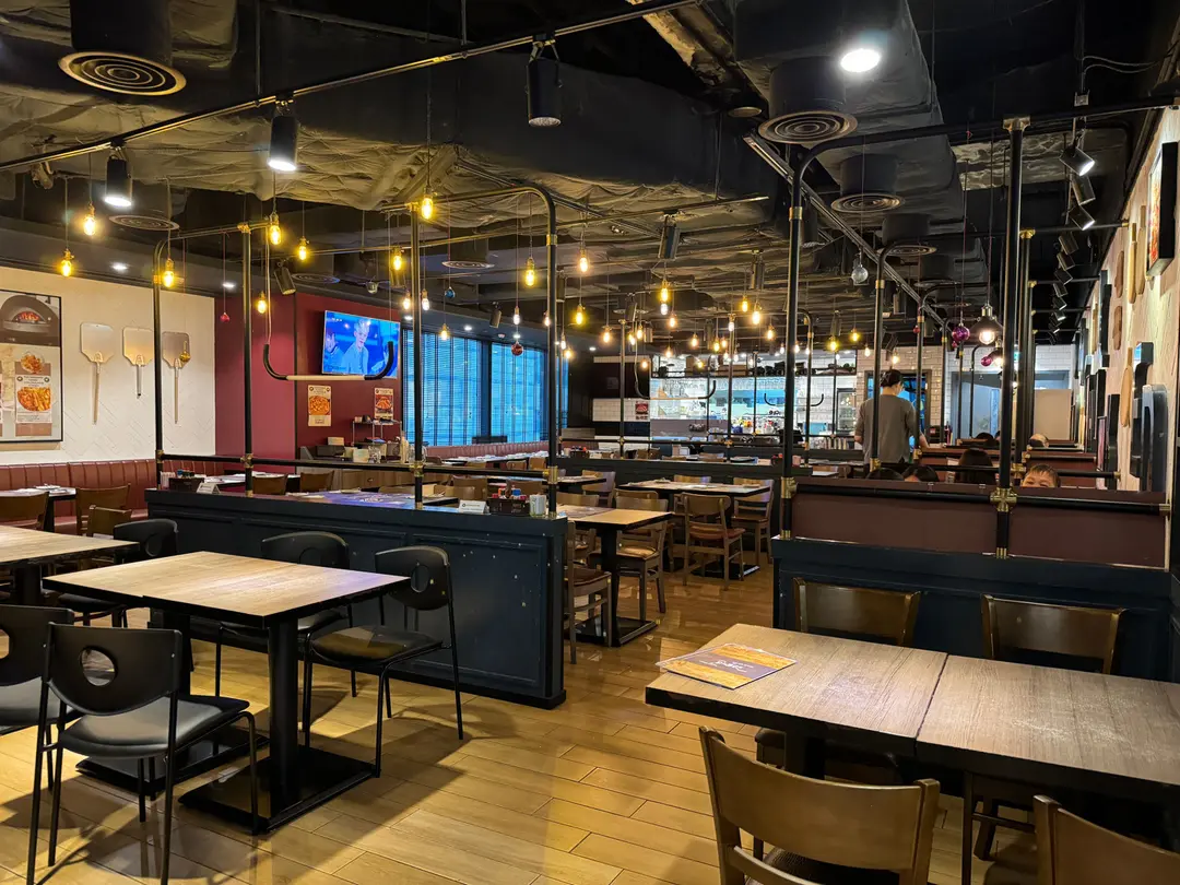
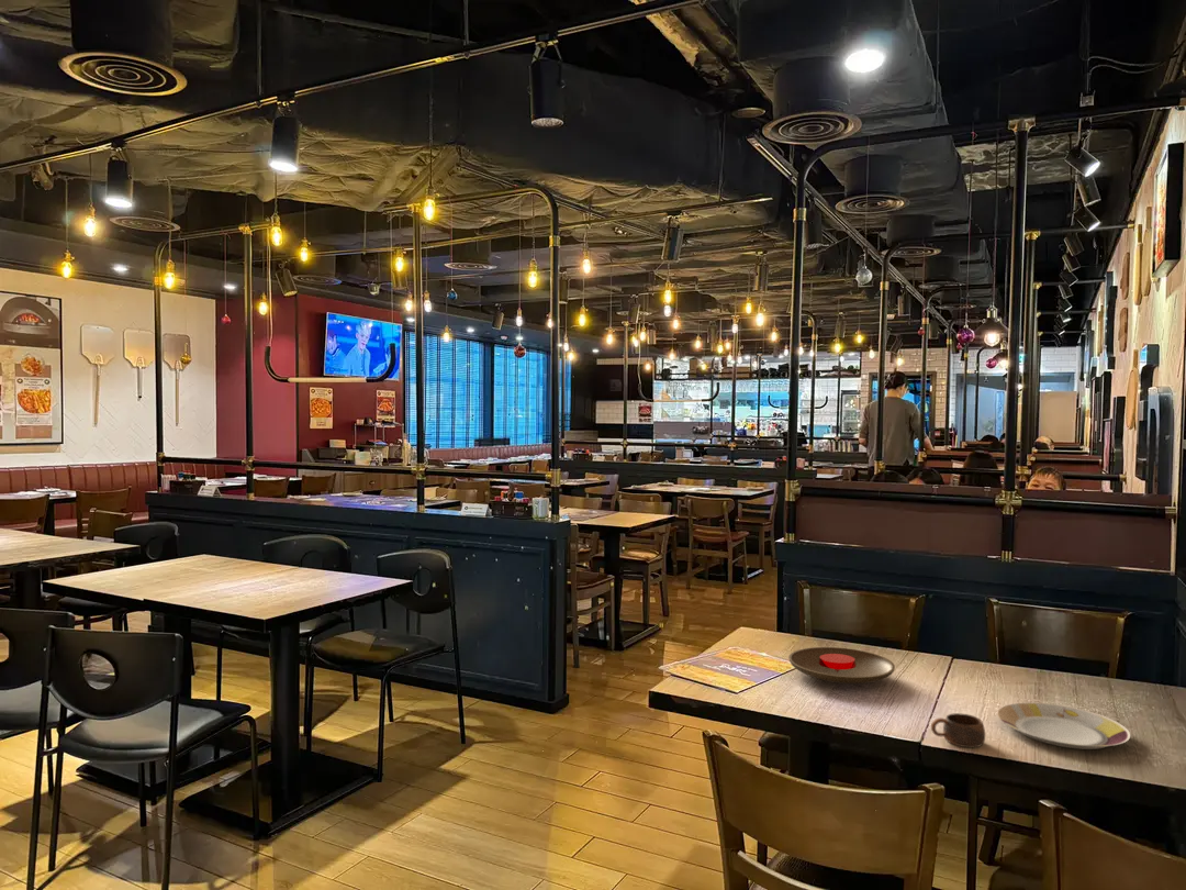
+ cup [930,712,986,748]
+ plate [787,646,896,685]
+ plate [997,702,1131,750]
